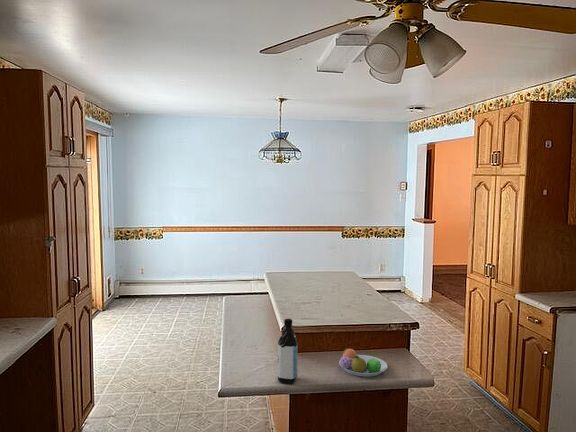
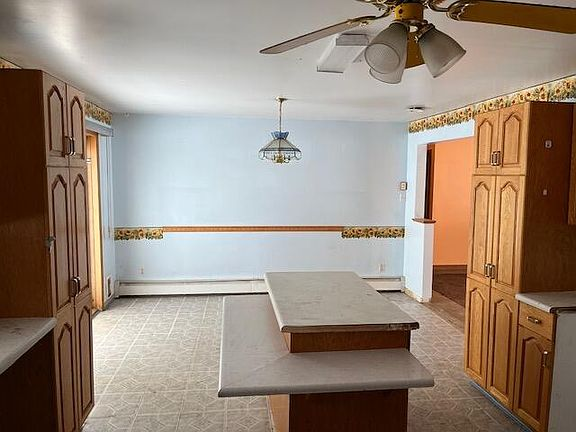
- fruit bowl [338,347,388,378]
- water bottle [277,318,299,385]
